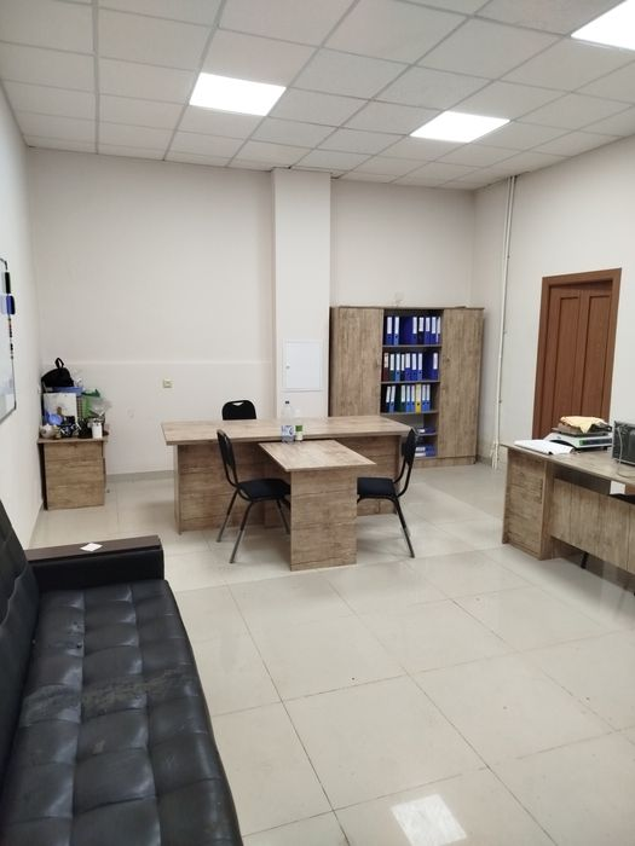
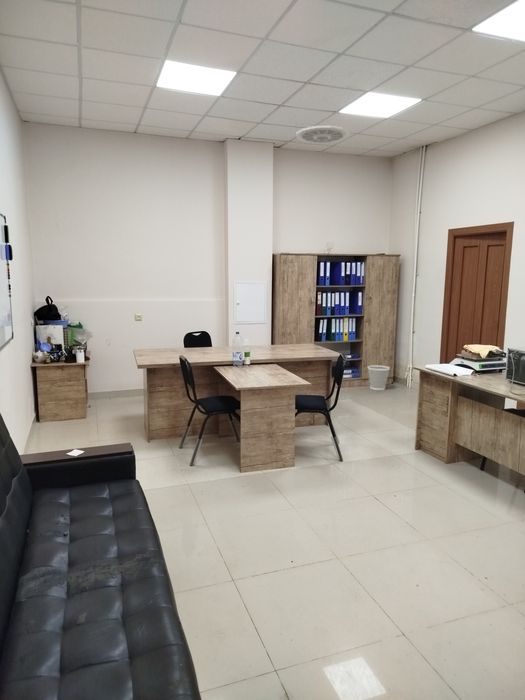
+ wastebasket [366,364,391,391]
+ ceiling vent [295,125,350,144]
